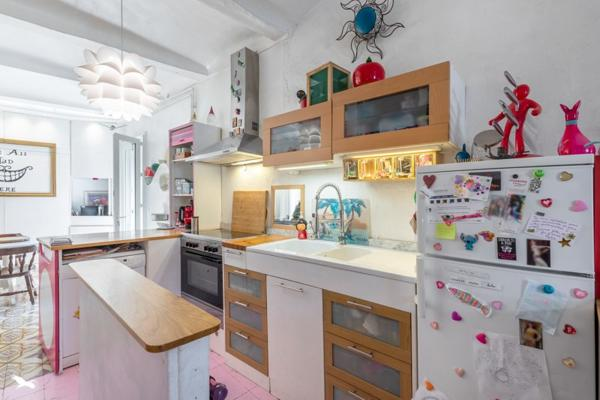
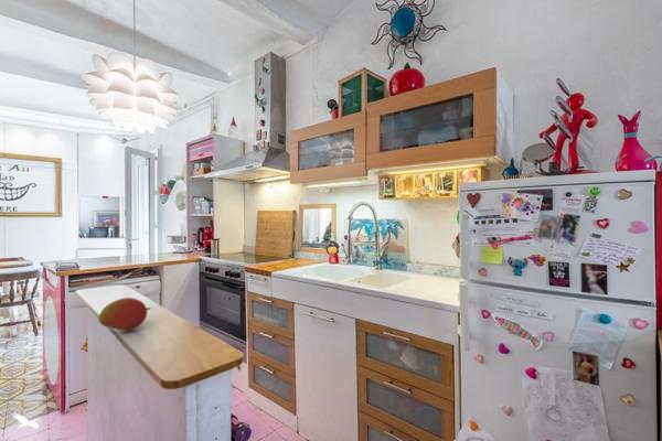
+ fruit [98,297,152,331]
